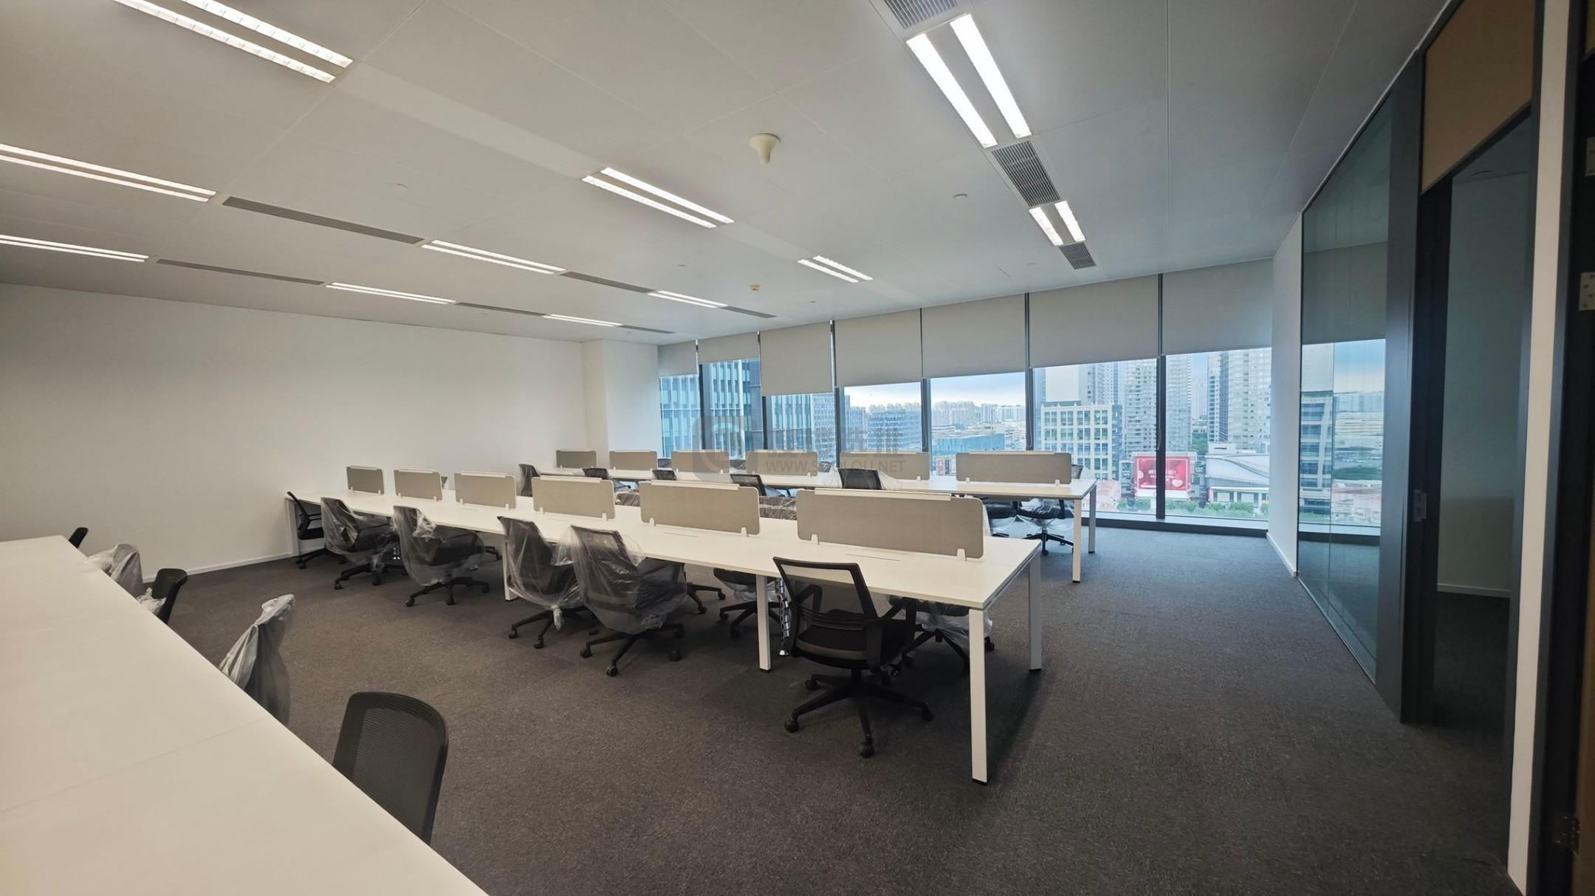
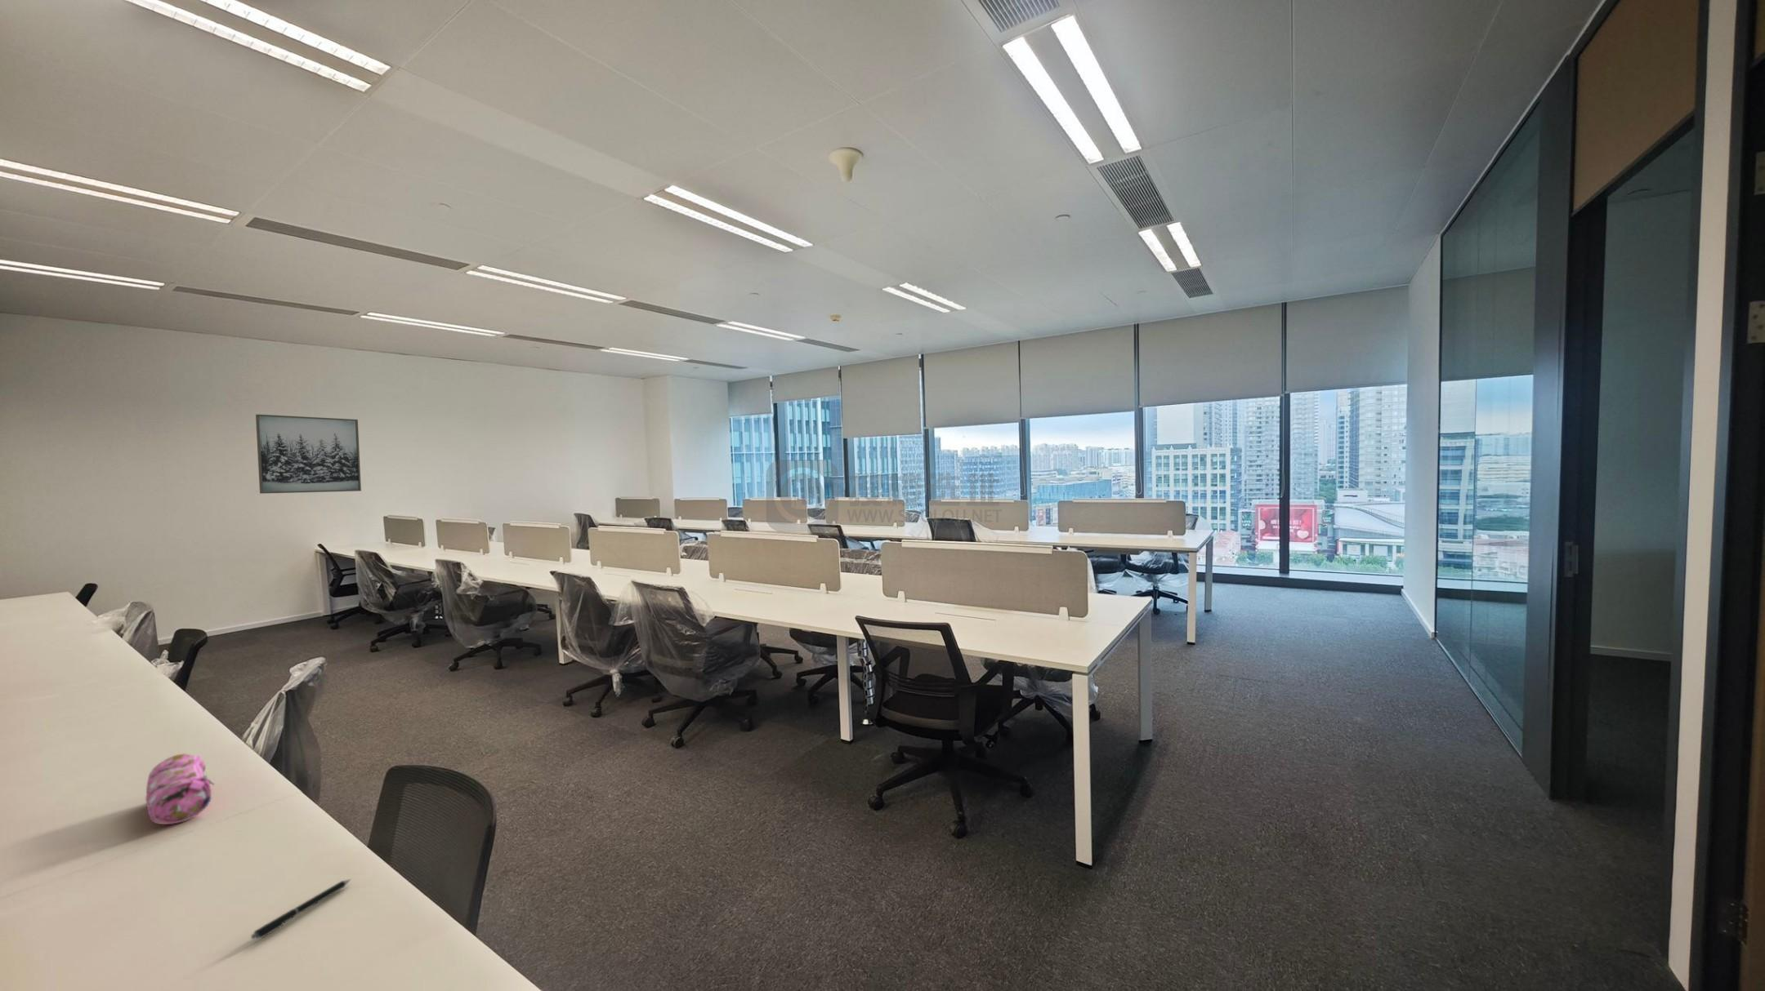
+ pen [250,878,353,940]
+ pencil case [144,754,215,825]
+ wall art [255,414,362,494]
